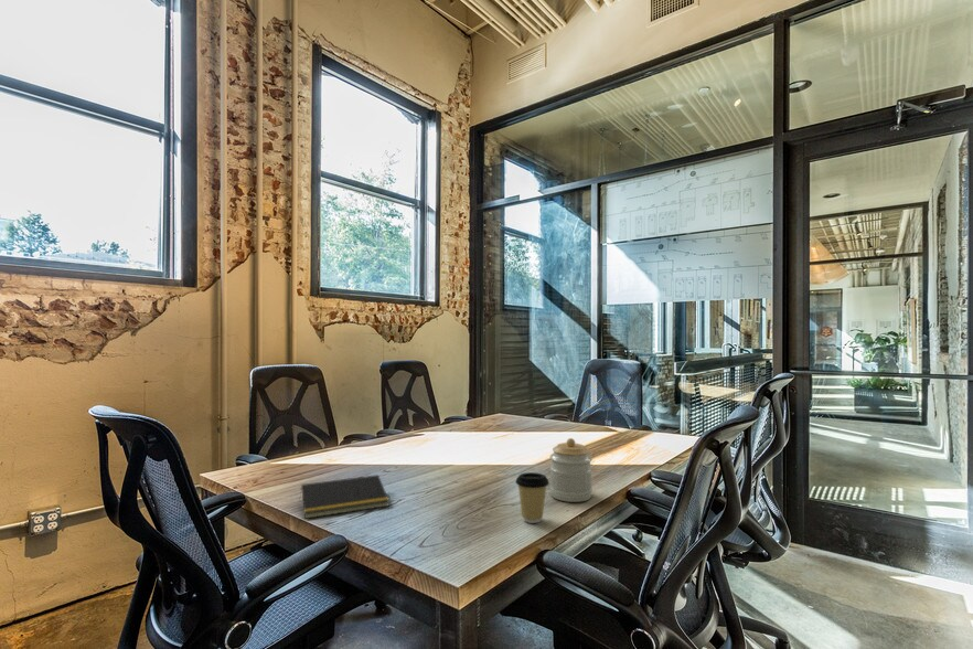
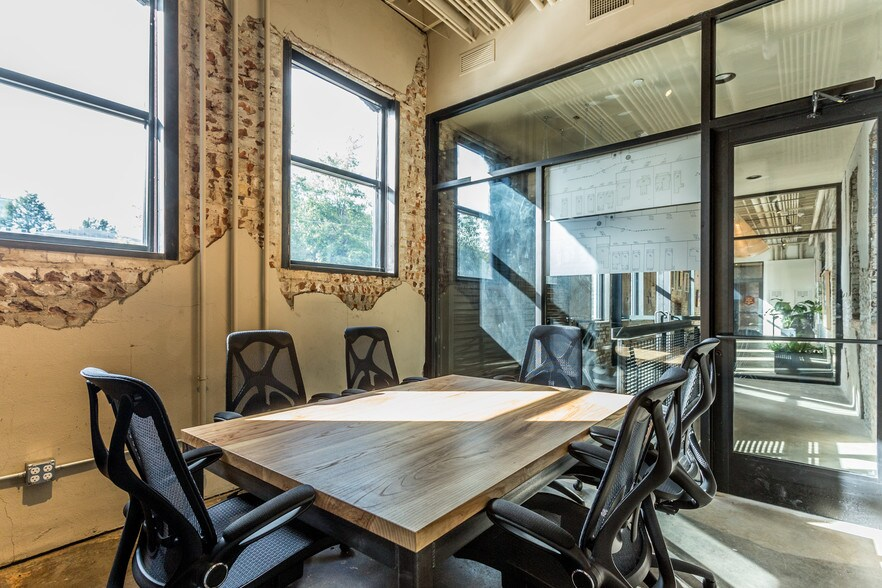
- jar [548,437,594,503]
- notepad [298,474,391,520]
- coffee cup [514,471,550,524]
